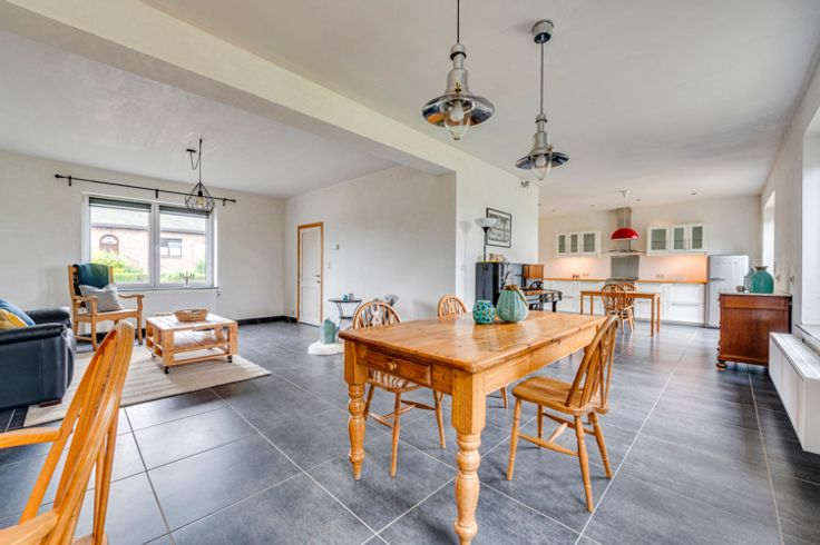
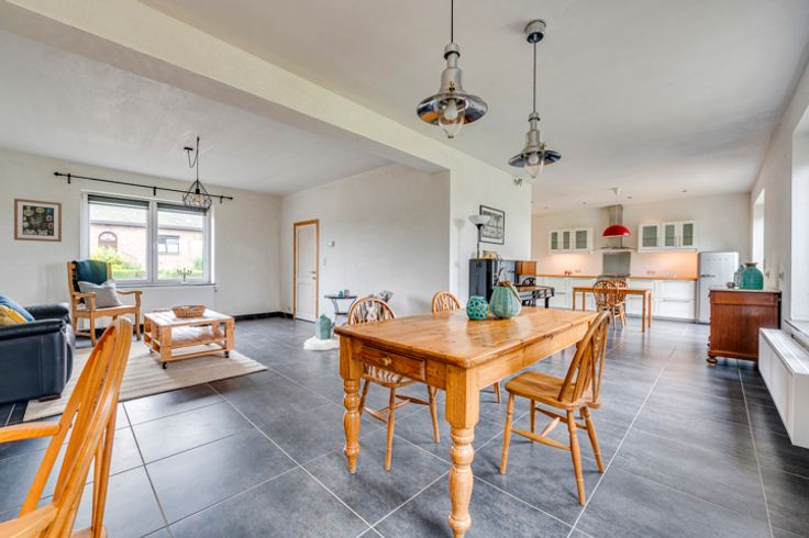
+ wall art [13,198,63,243]
